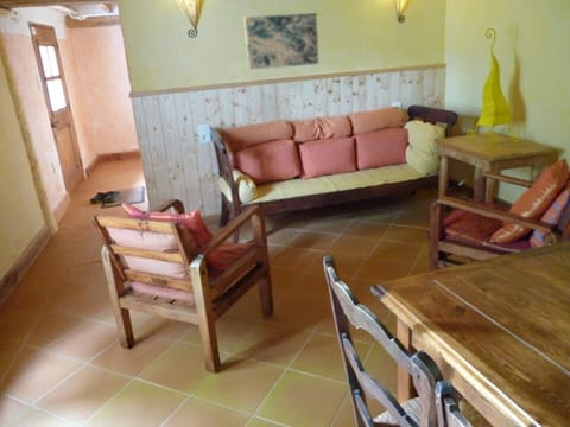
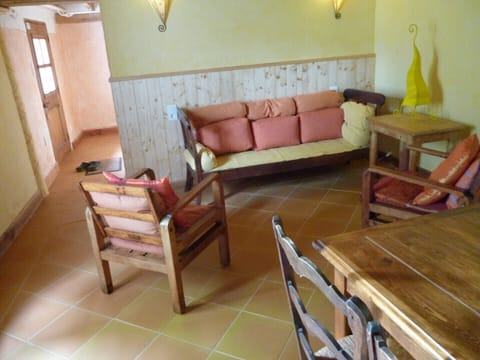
- wall art [243,12,319,71]
